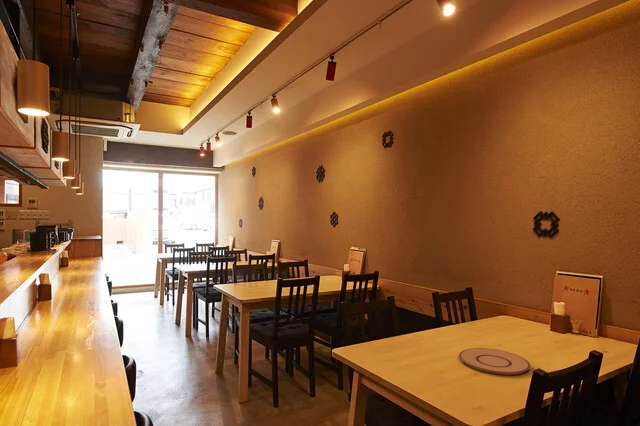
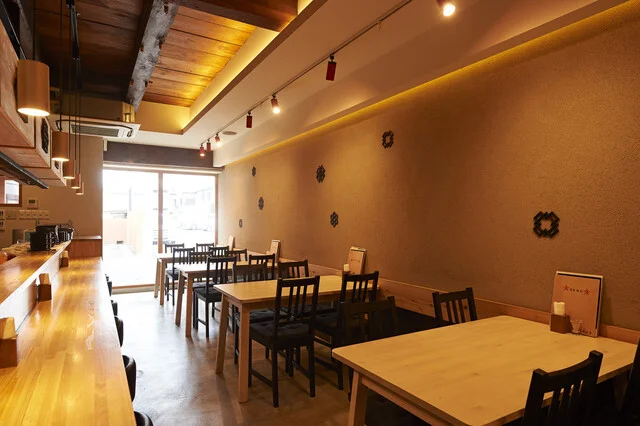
- plate [458,347,531,376]
